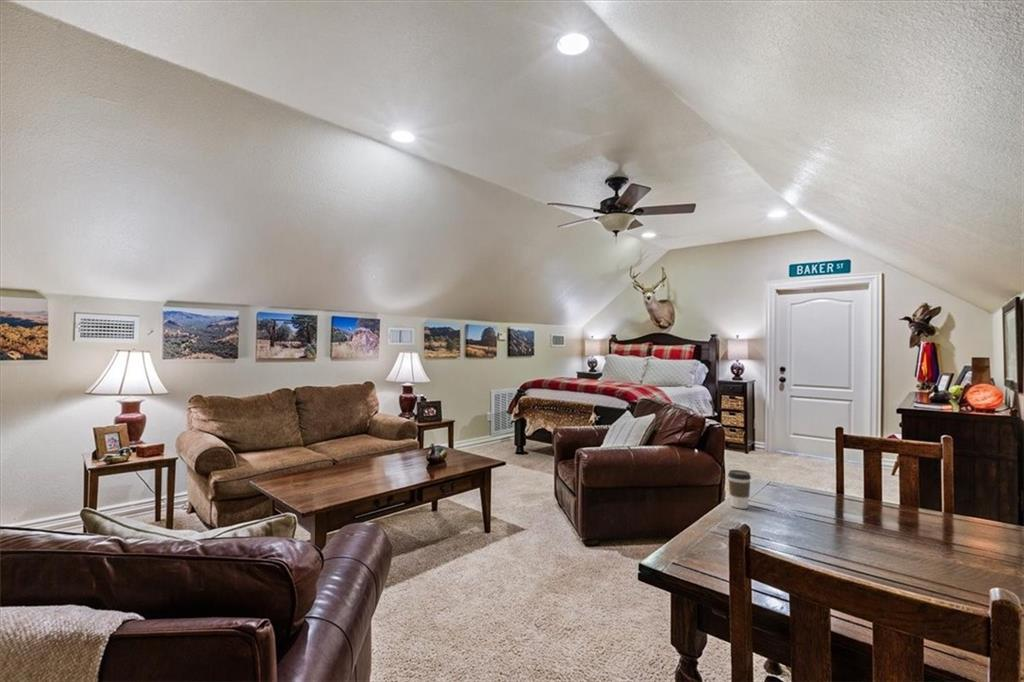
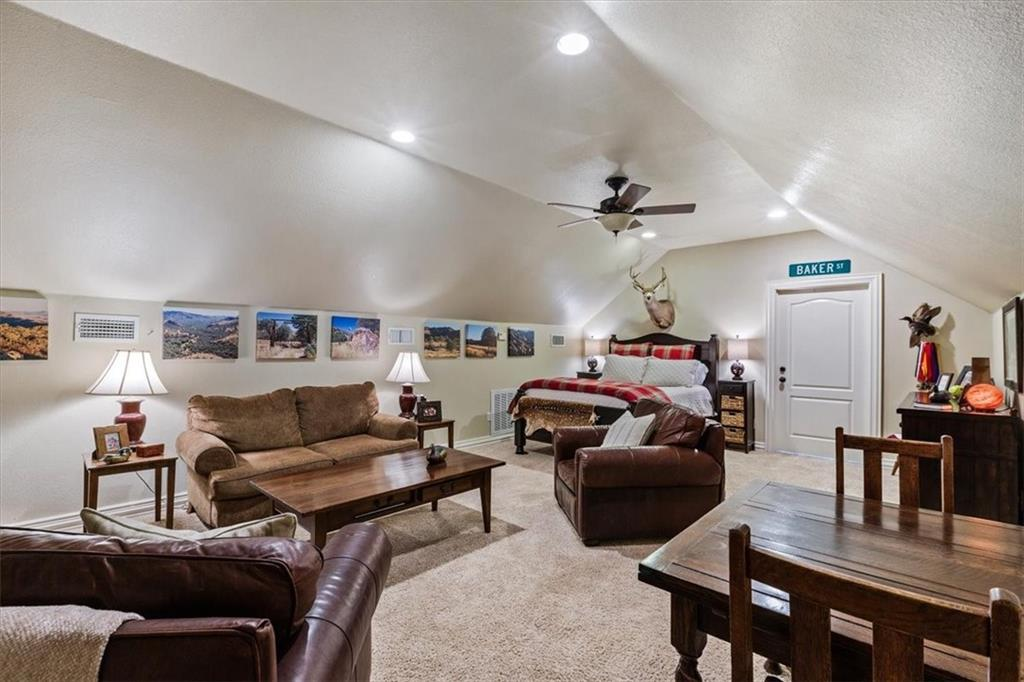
- coffee cup [727,469,752,510]
